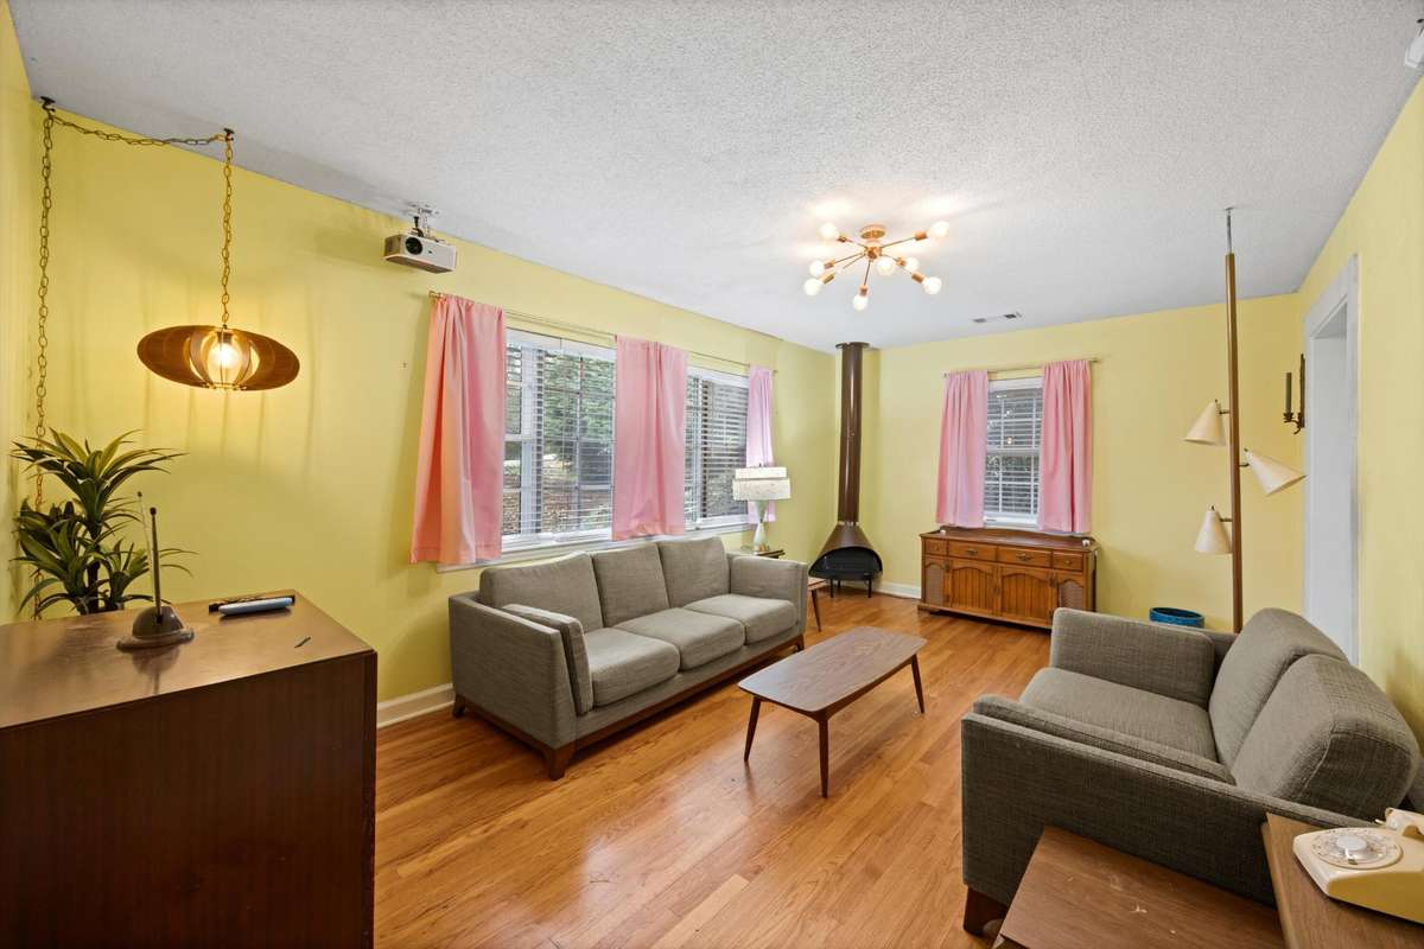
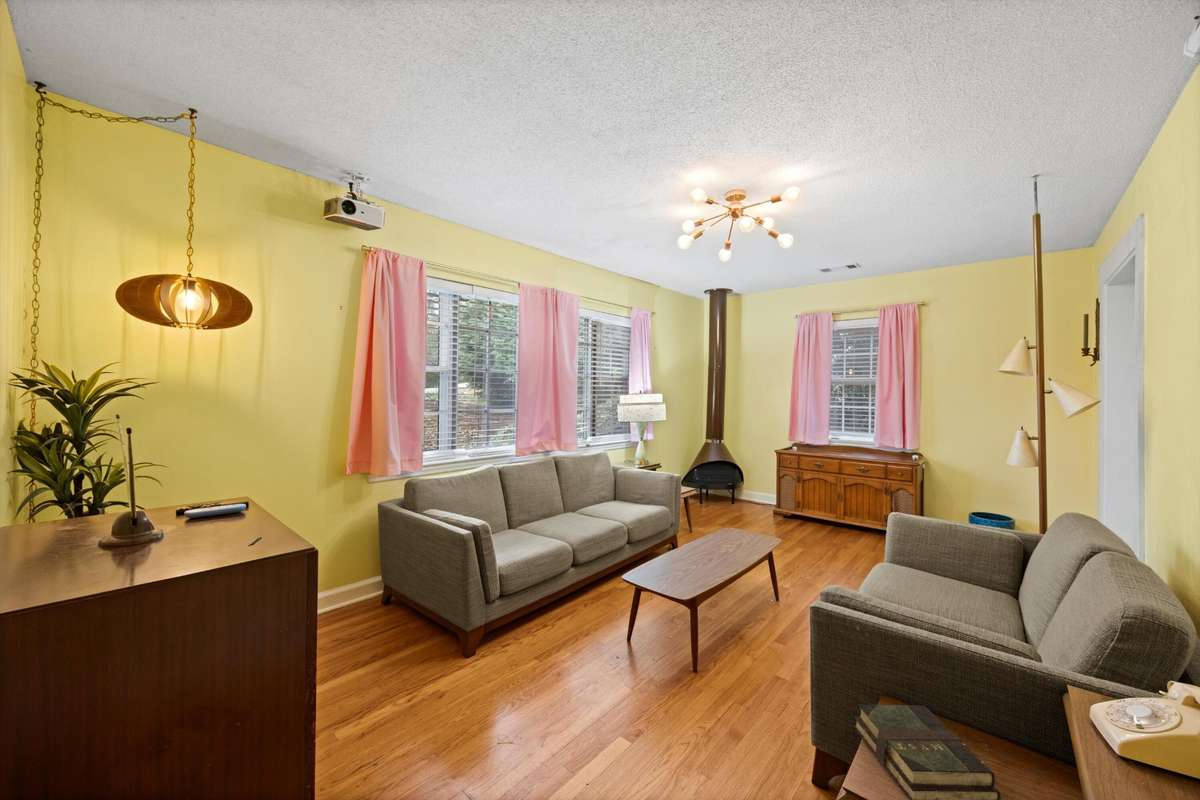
+ book [853,703,1002,800]
